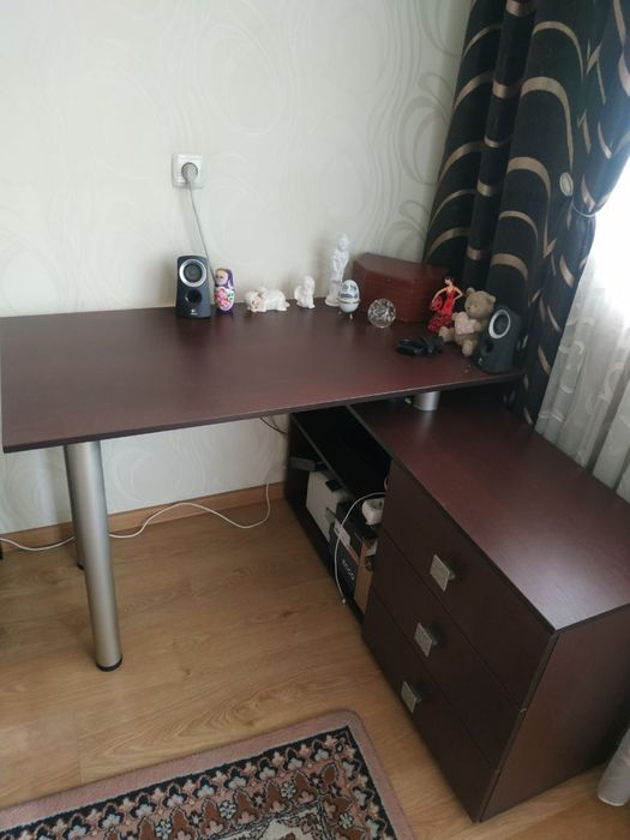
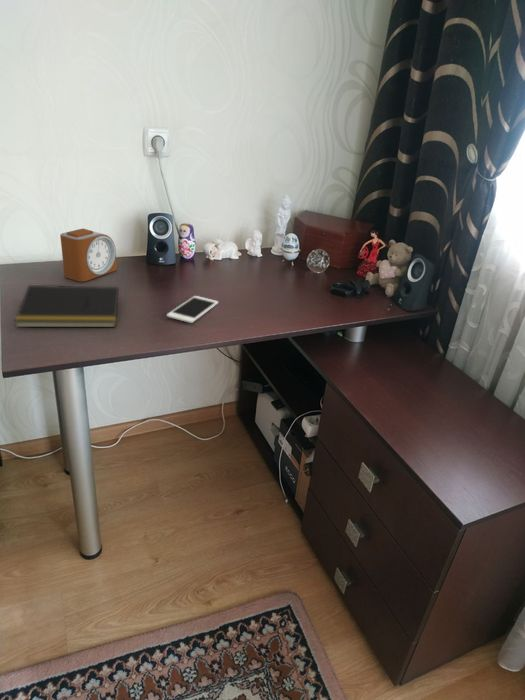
+ notepad [14,284,120,328]
+ cell phone [166,295,219,324]
+ alarm clock [59,228,118,283]
